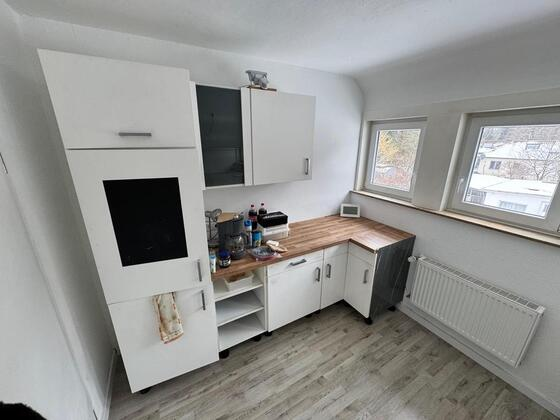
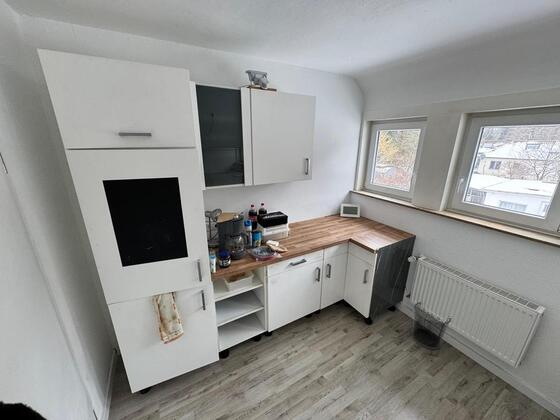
+ waste bin [410,301,452,350]
